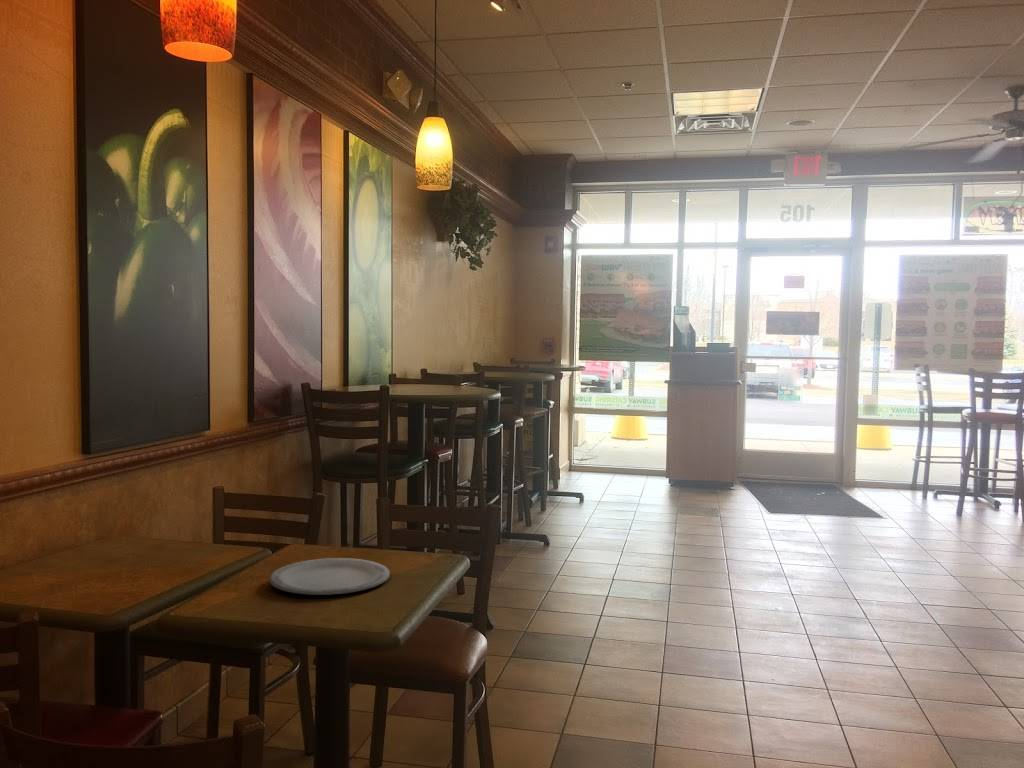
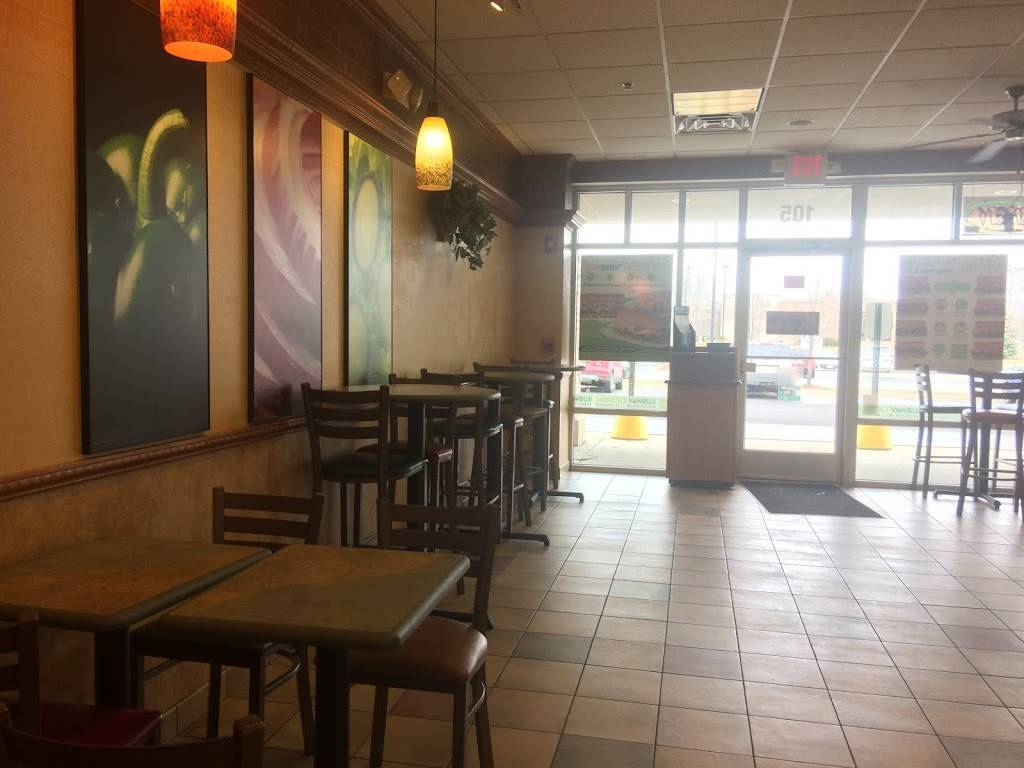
- plate [268,557,391,596]
